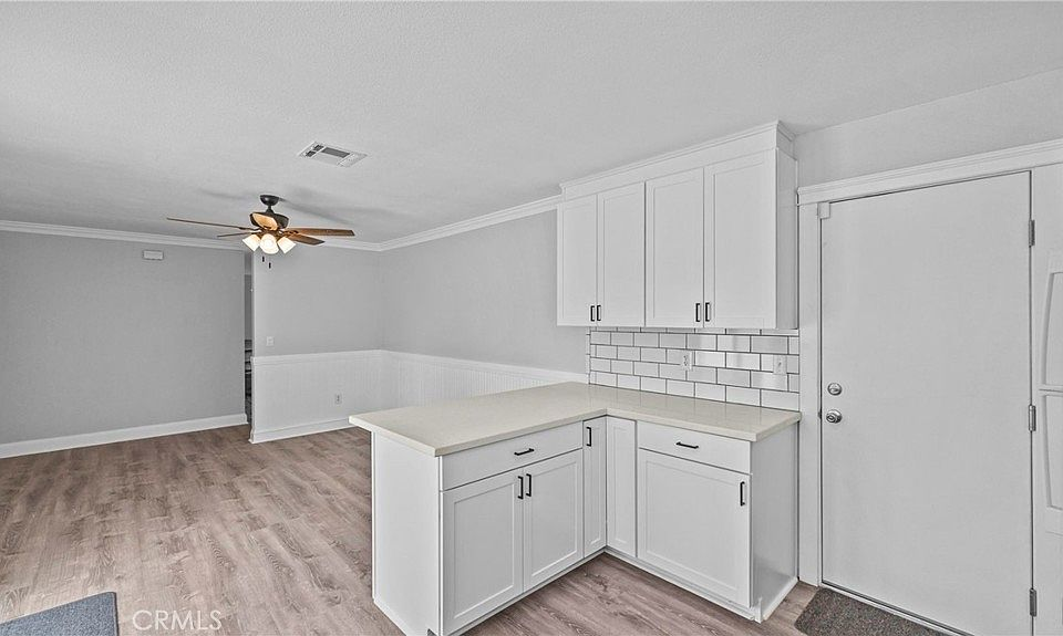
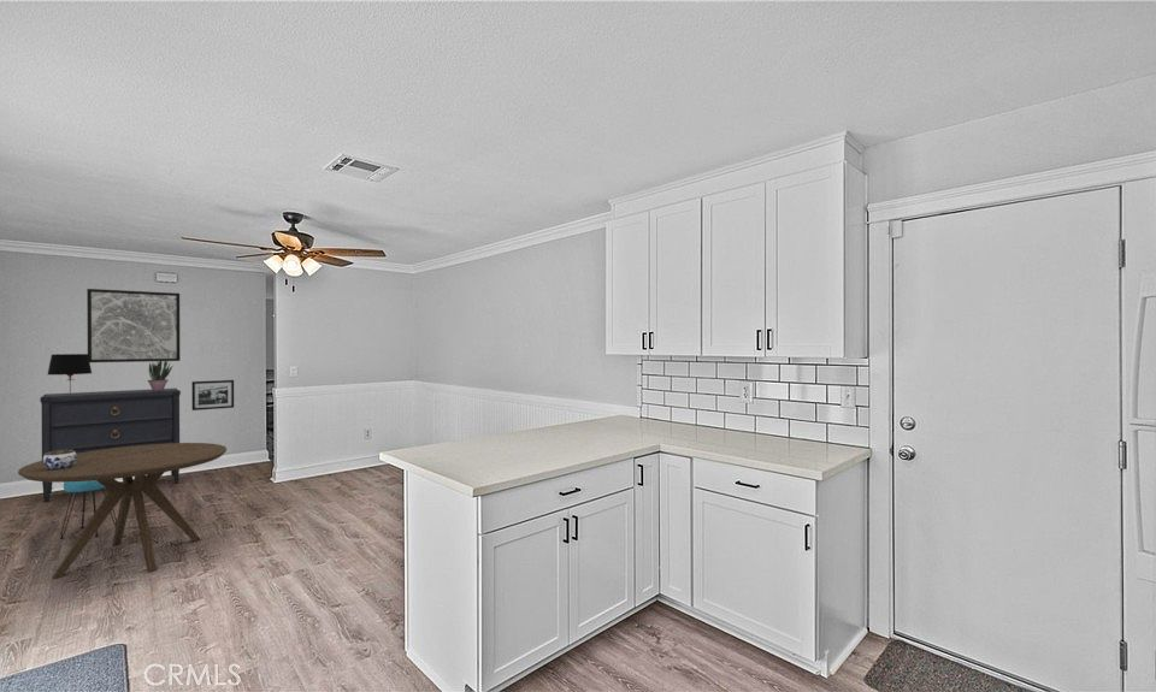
+ dining table [17,442,228,580]
+ dresser [39,388,182,503]
+ table lamp [47,353,93,395]
+ picture frame [190,379,235,412]
+ potted plant [147,359,173,391]
+ stool [59,480,118,540]
+ jar [43,449,76,471]
+ wall art [85,288,181,363]
